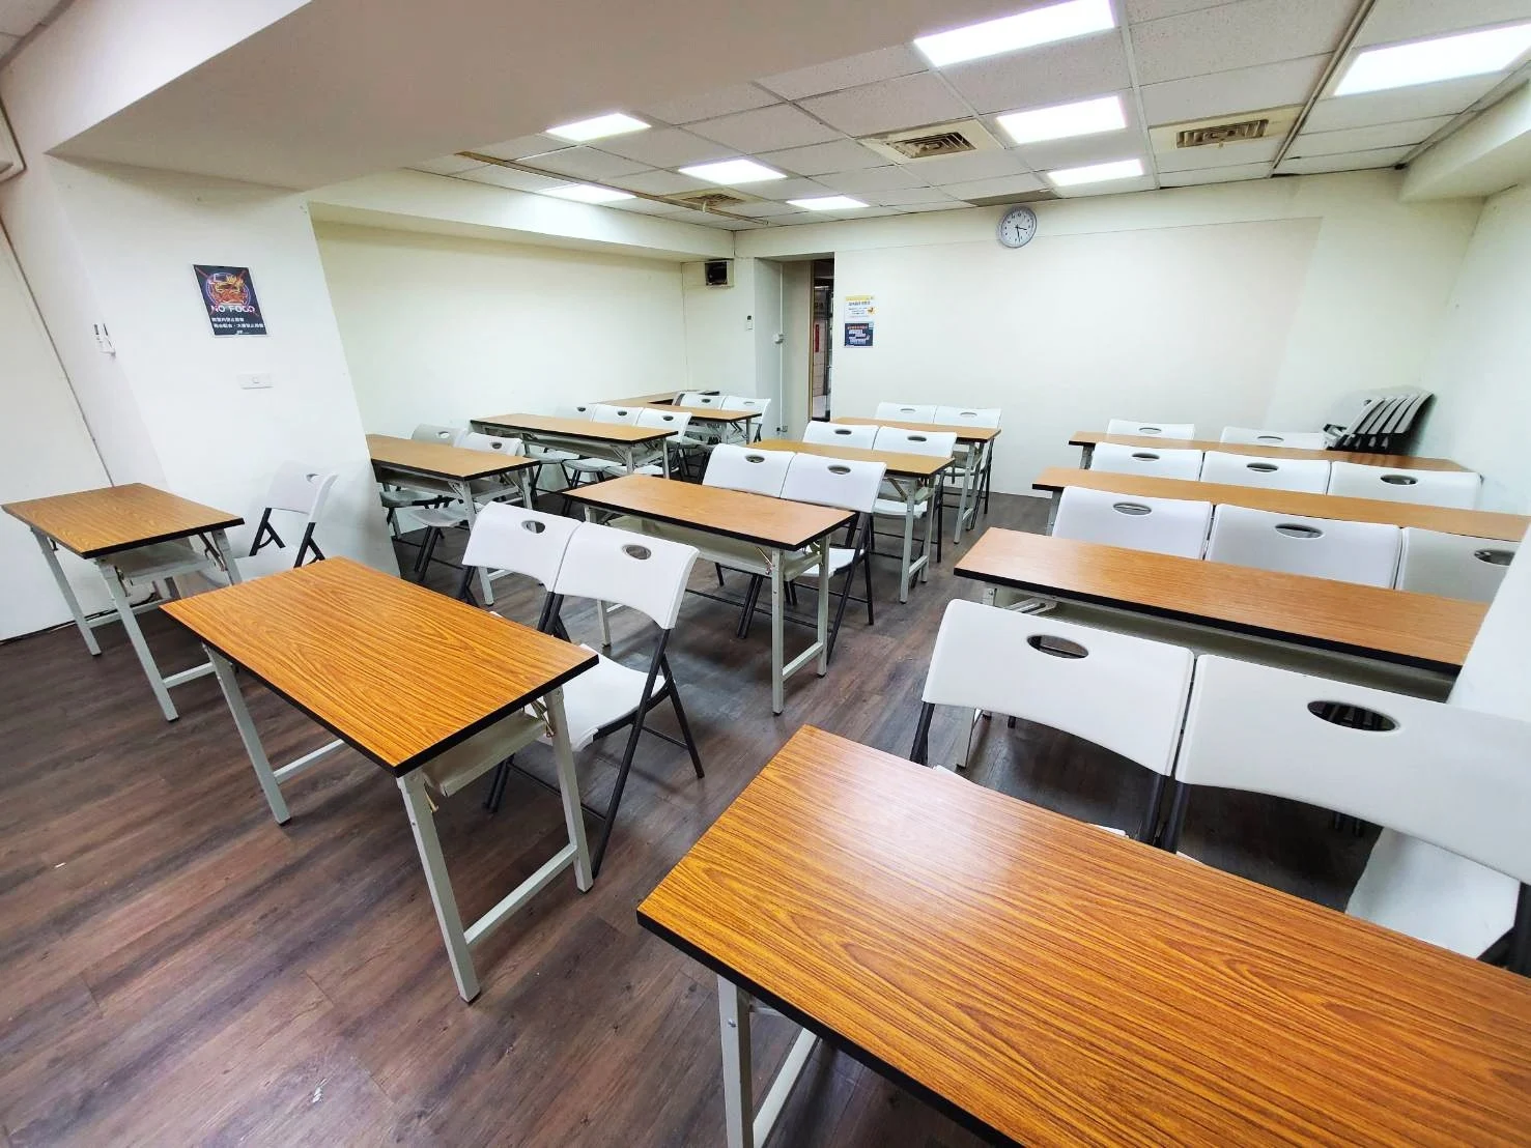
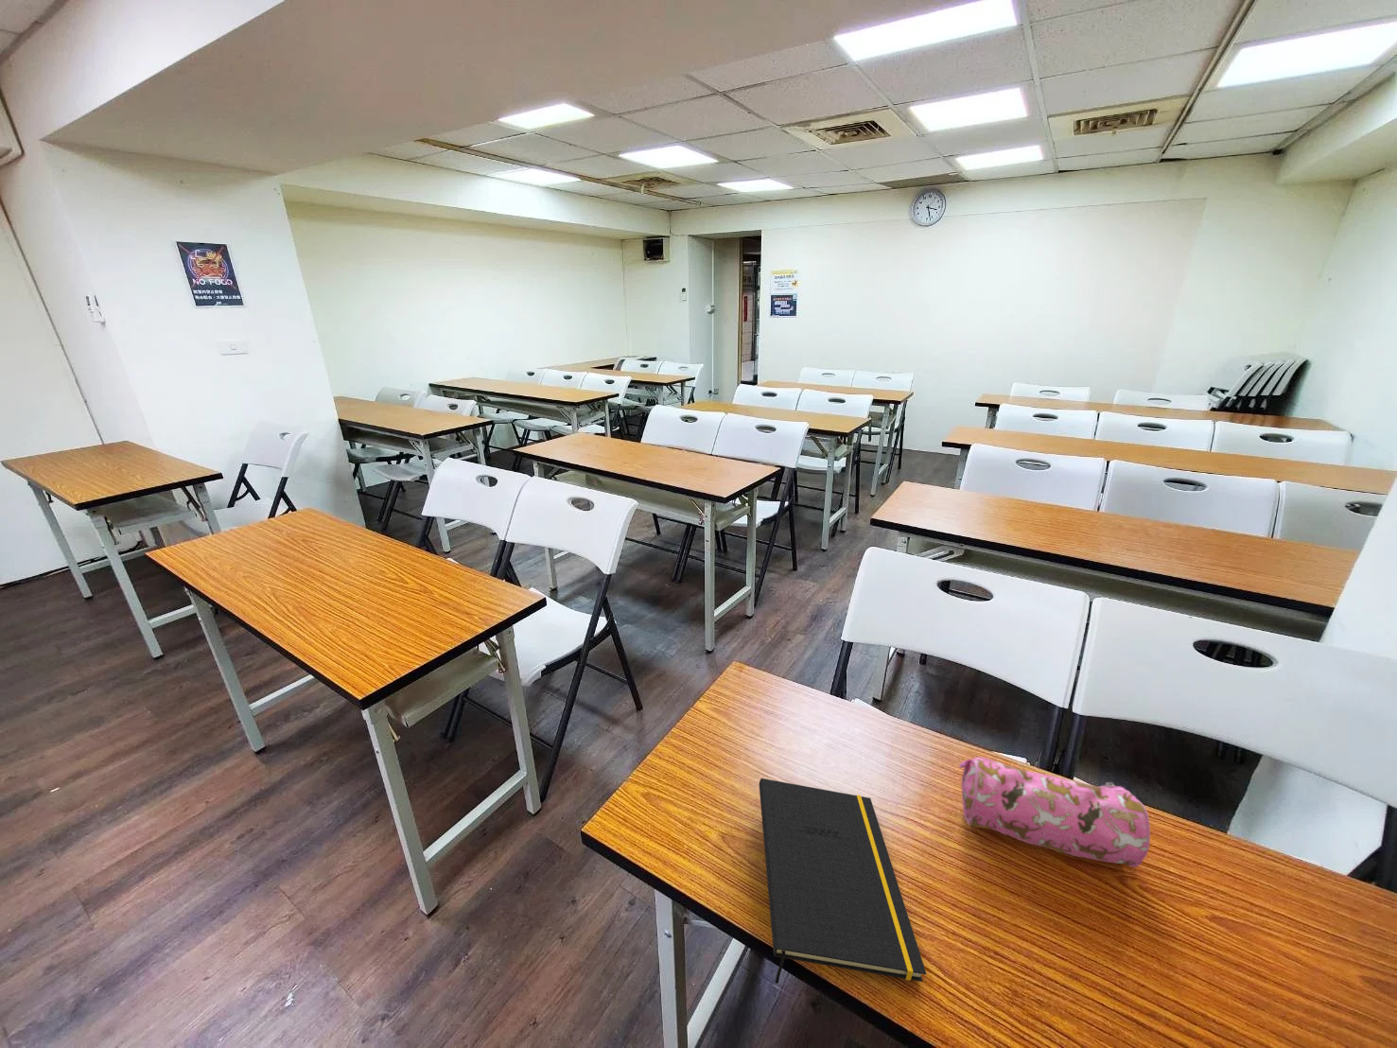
+ notepad [758,777,927,984]
+ pencil case [958,756,1152,869]
